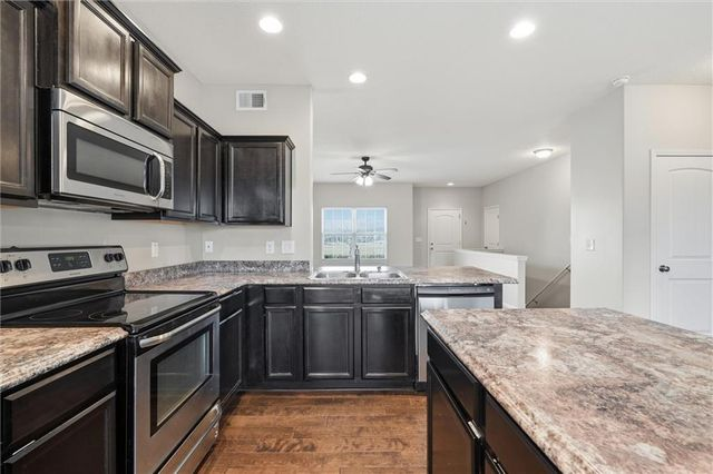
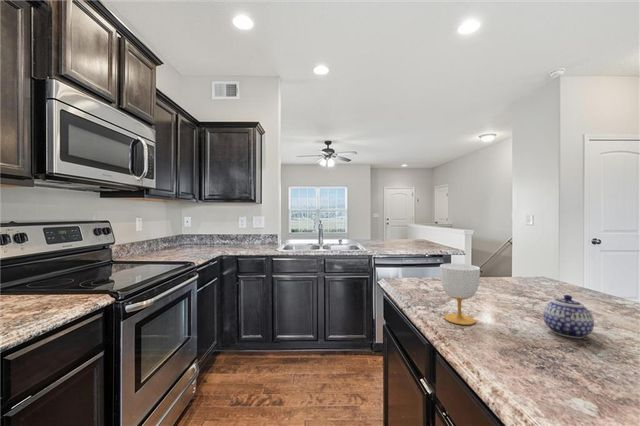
+ cup [439,263,481,326]
+ teapot [542,294,595,339]
